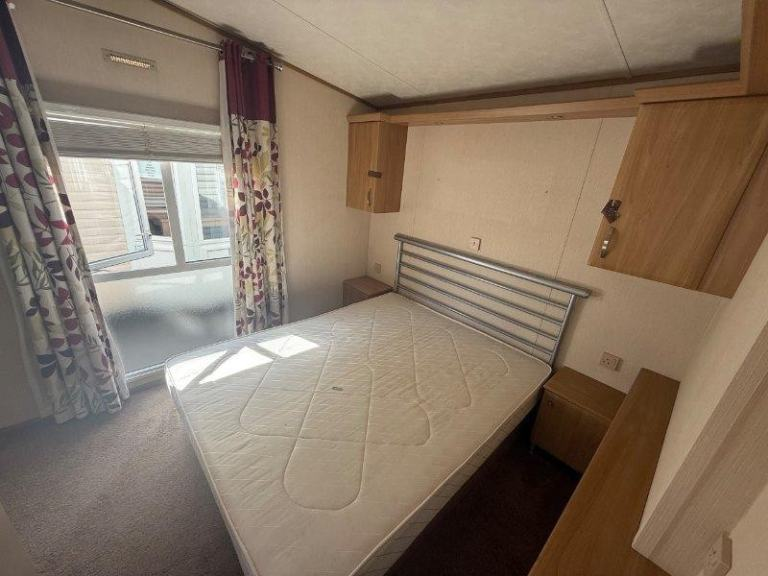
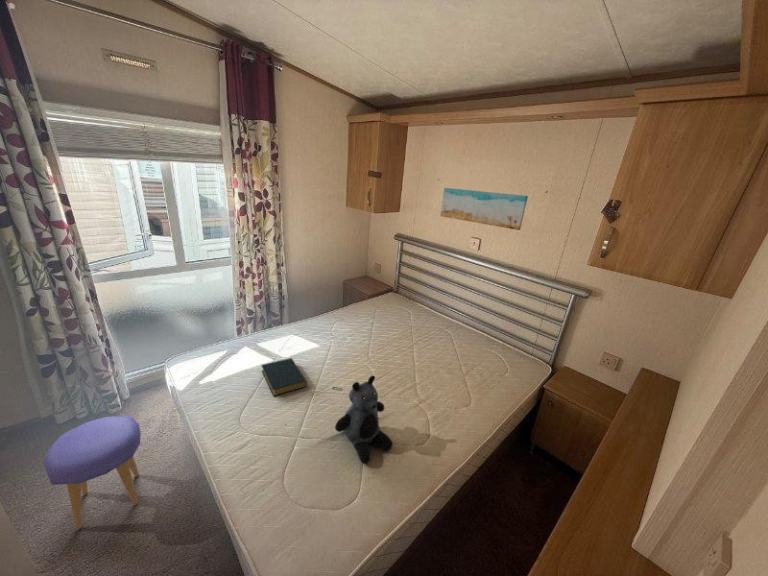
+ teddy bear [334,375,394,465]
+ stool [43,415,142,531]
+ wall art [439,187,529,231]
+ hardback book [260,357,308,397]
